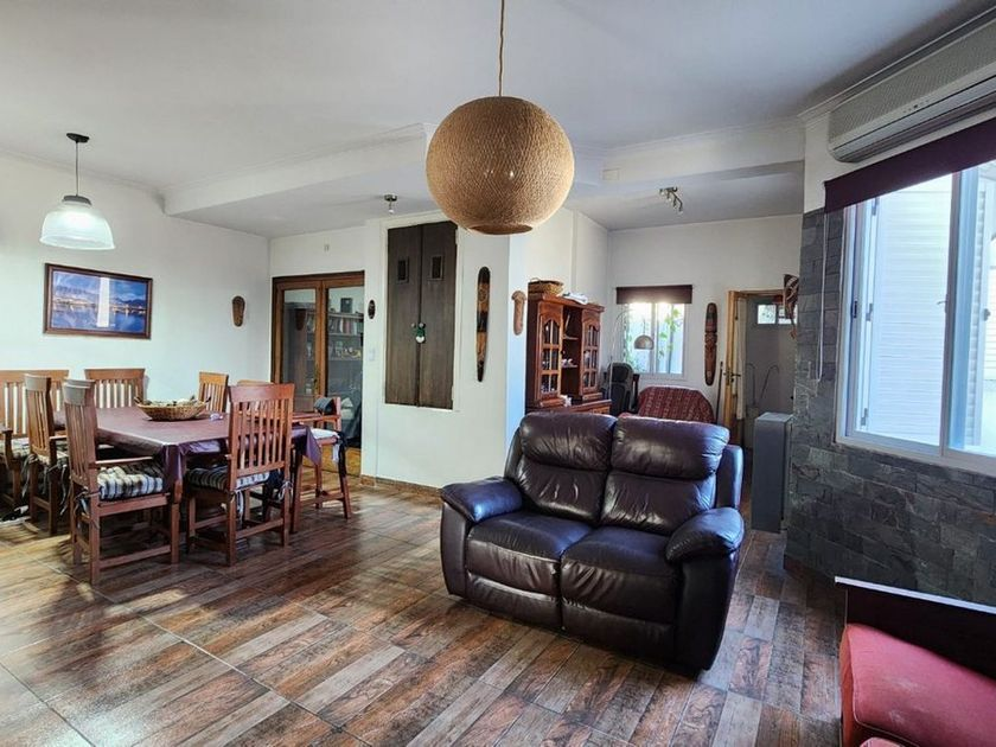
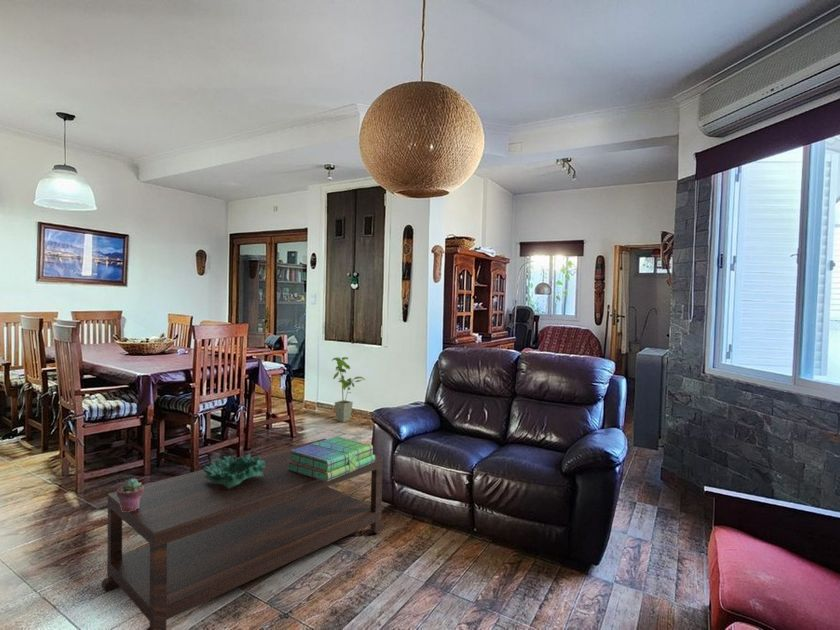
+ potted succulent [116,478,143,512]
+ house plant [331,356,366,423]
+ decorative bowl [202,453,265,488]
+ stack of books [287,435,376,482]
+ coffee table [100,438,385,630]
